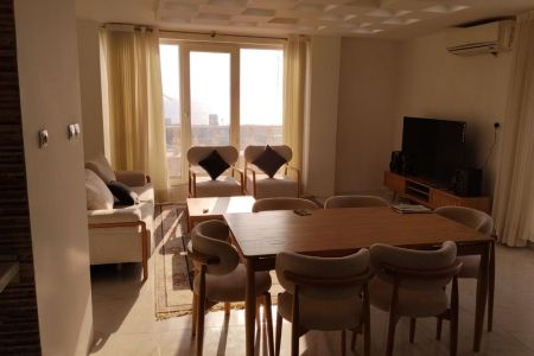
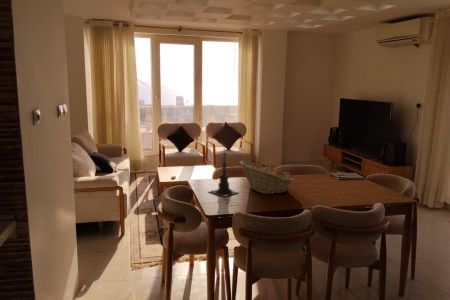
+ fruit basket [239,160,295,195]
+ candle holder [208,149,239,198]
